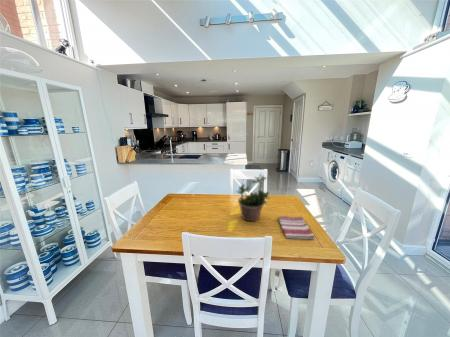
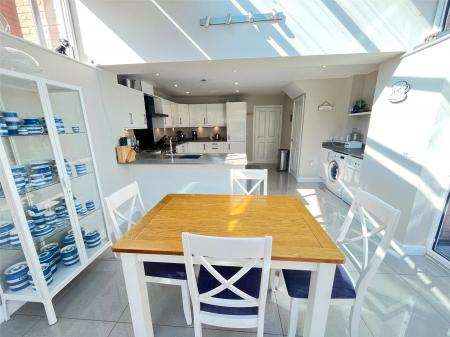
- dish towel [277,215,315,240]
- potted plant [234,173,272,222]
